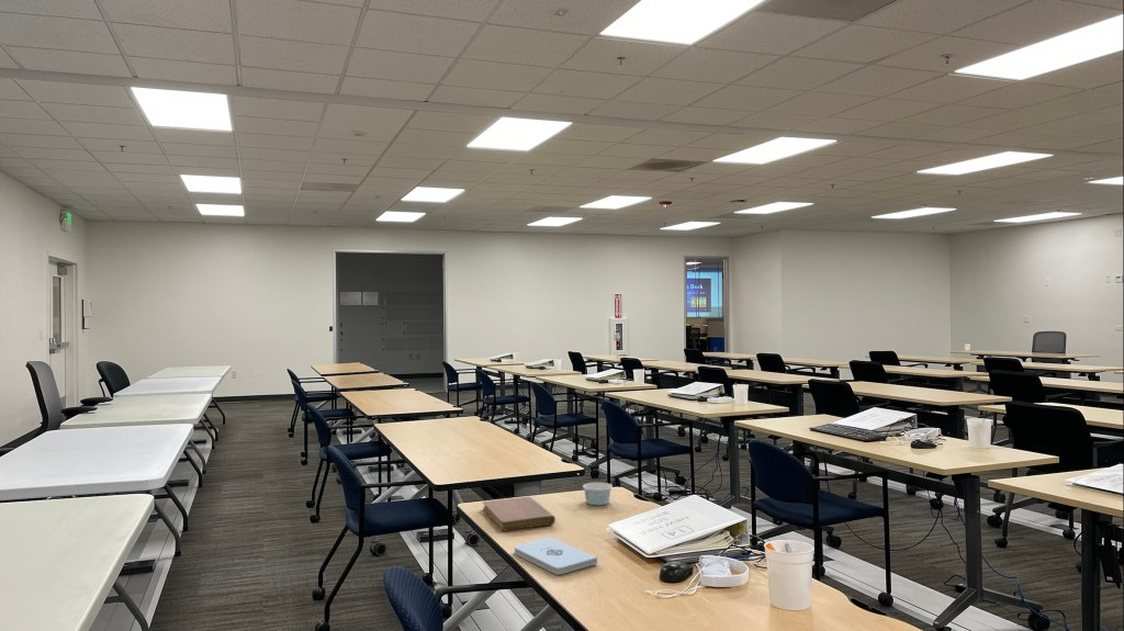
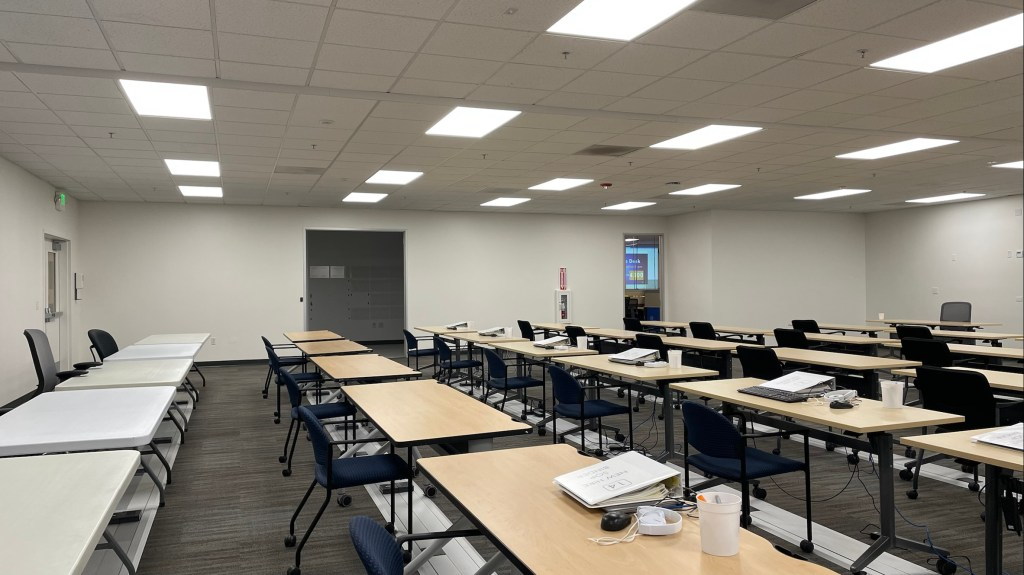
- notebook [482,496,557,532]
- notepad [513,536,598,576]
- paper cup [582,482,614,506]
